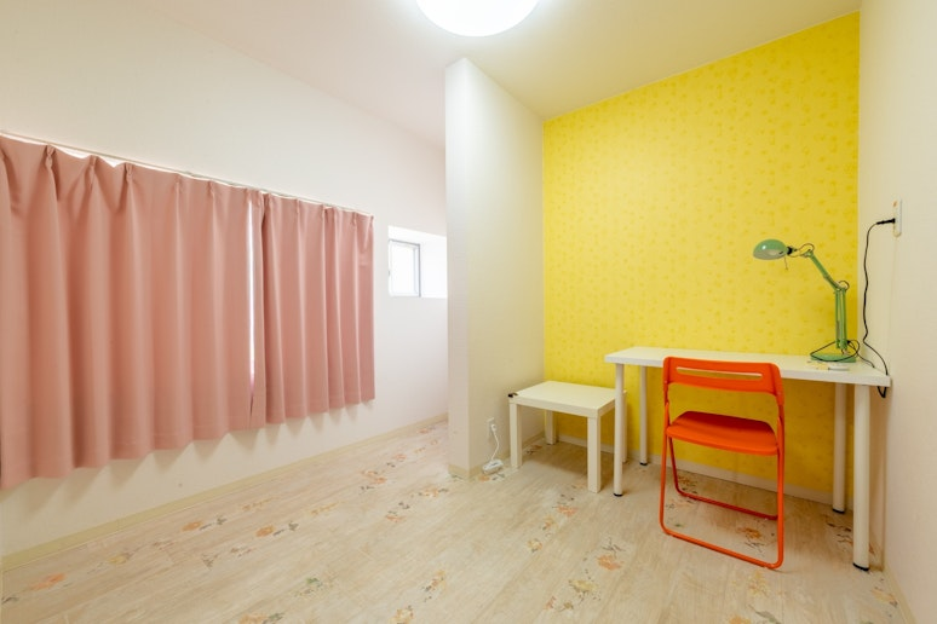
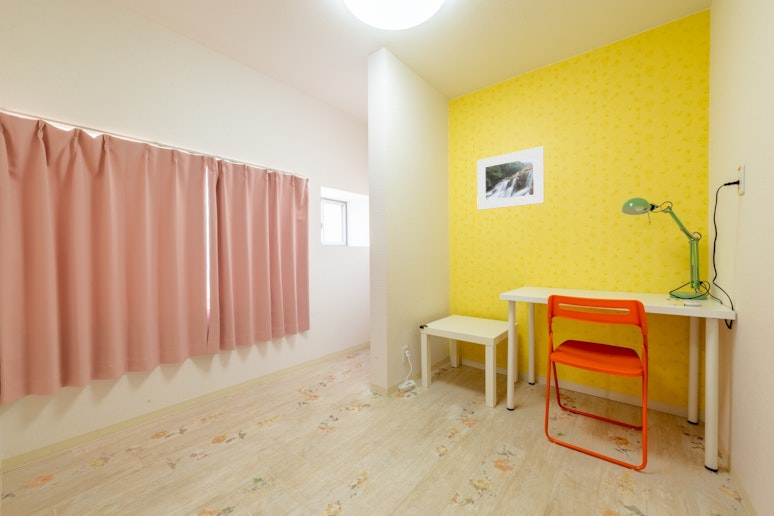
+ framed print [476,145,545,211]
